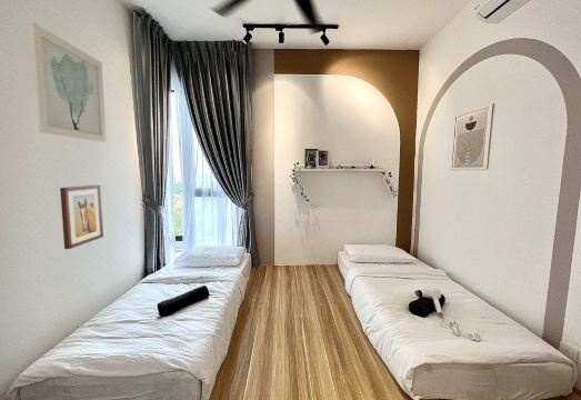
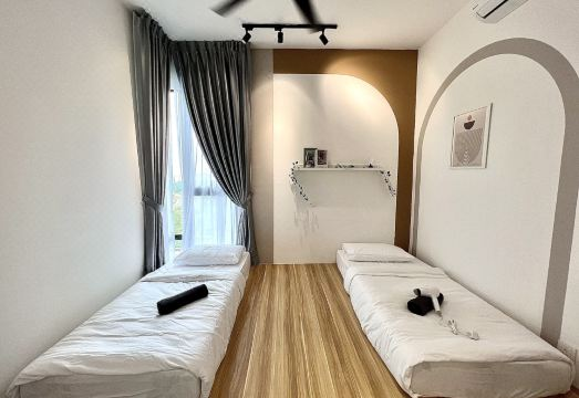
- wall art [59,184,104,250]
- wall art [29,21,108,143]
